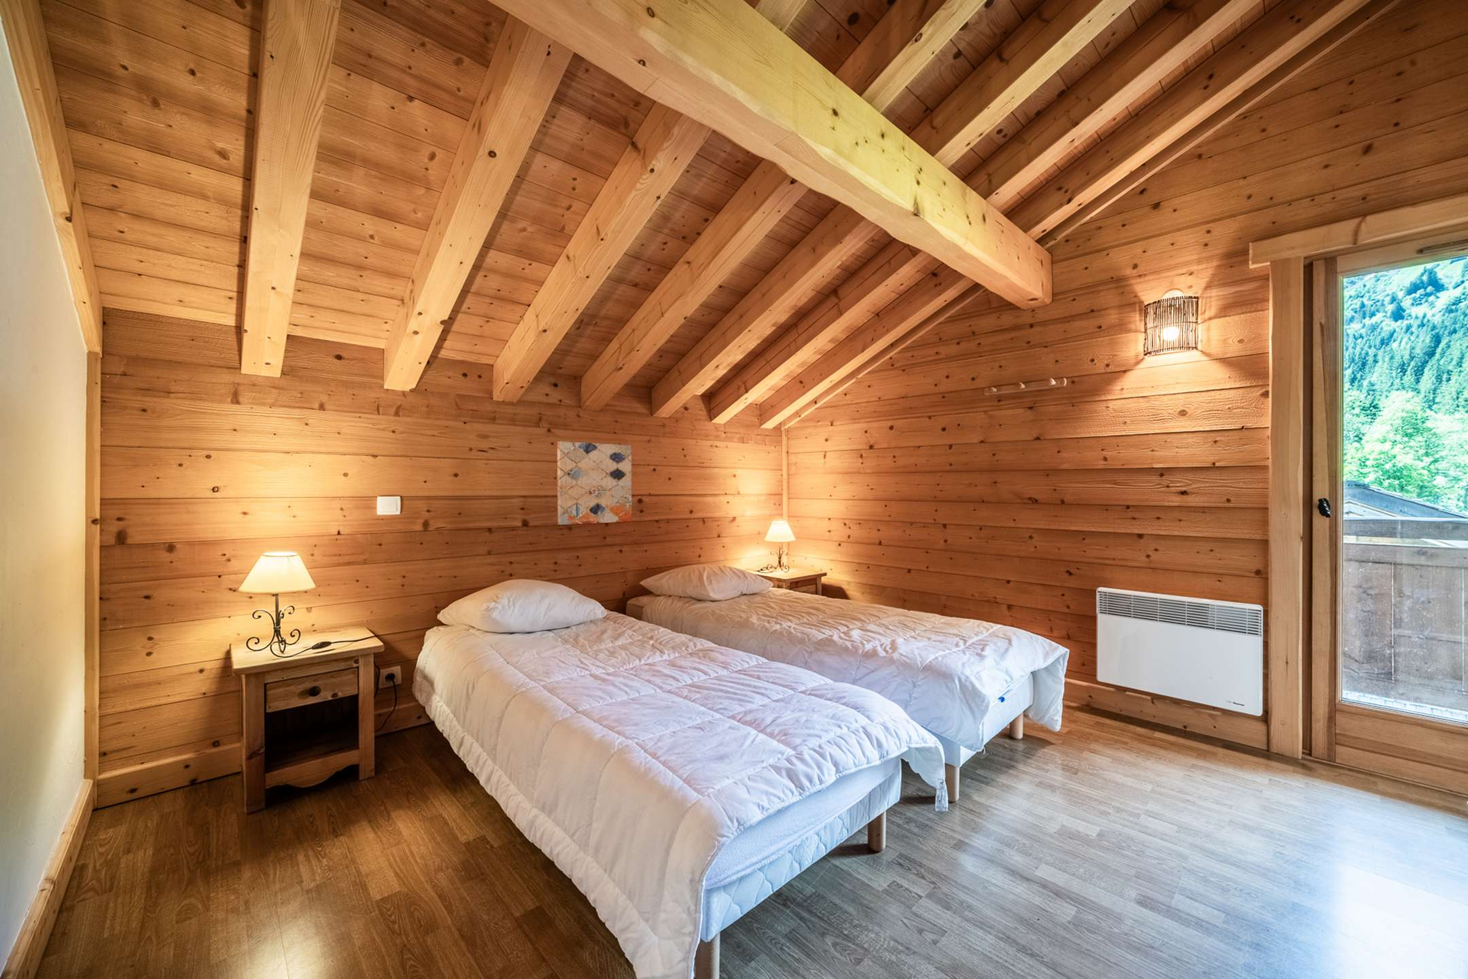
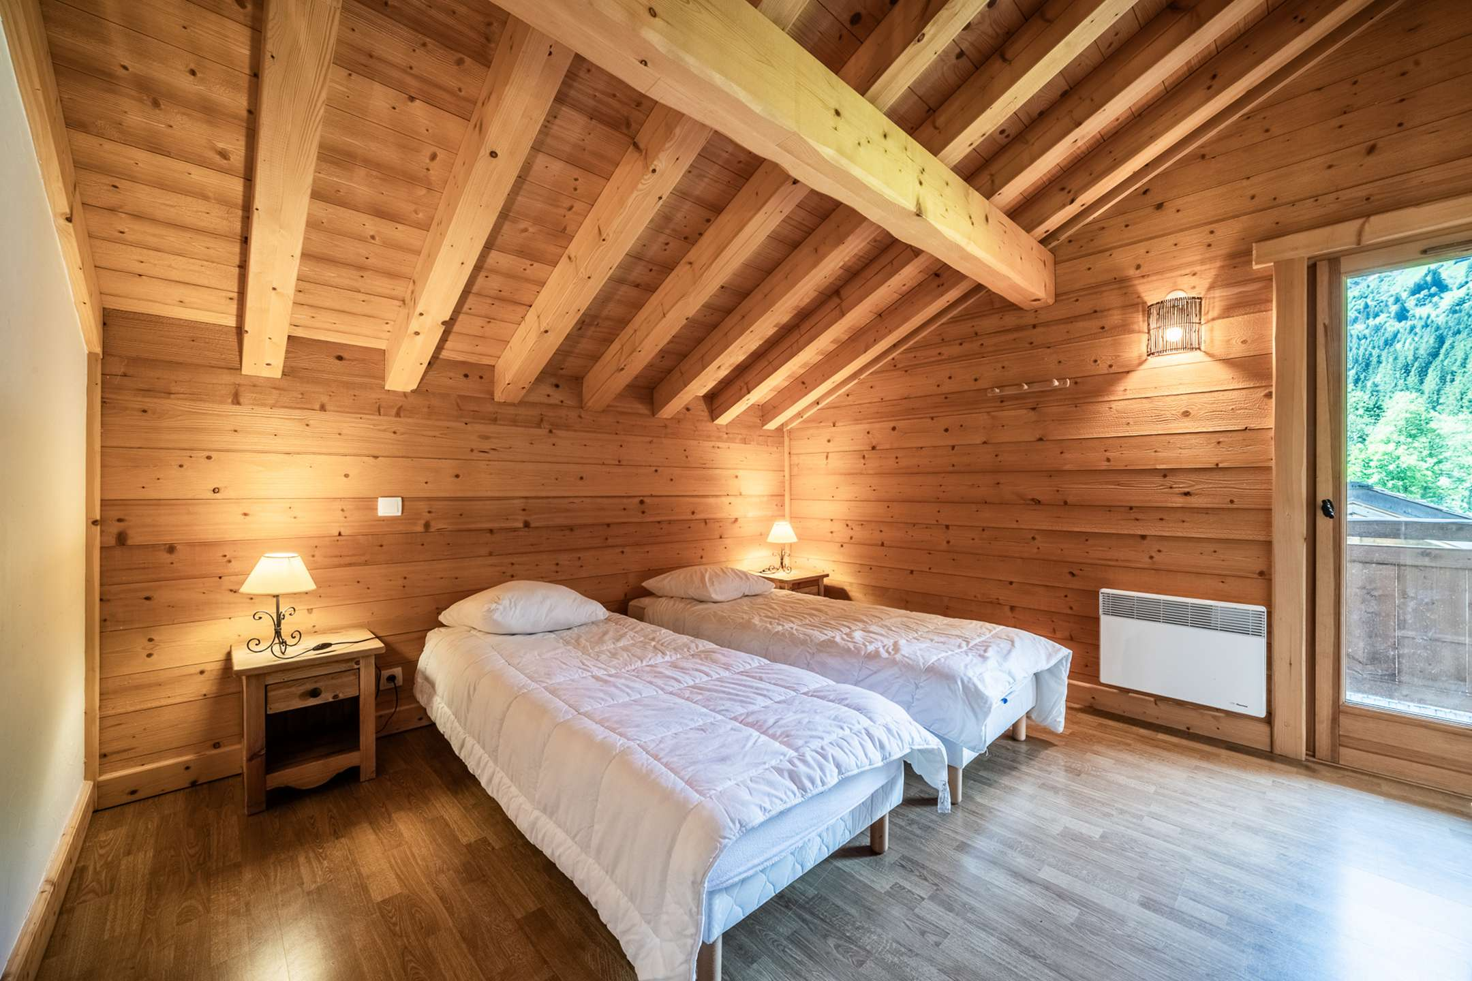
- wall art [557,440,632,526]
